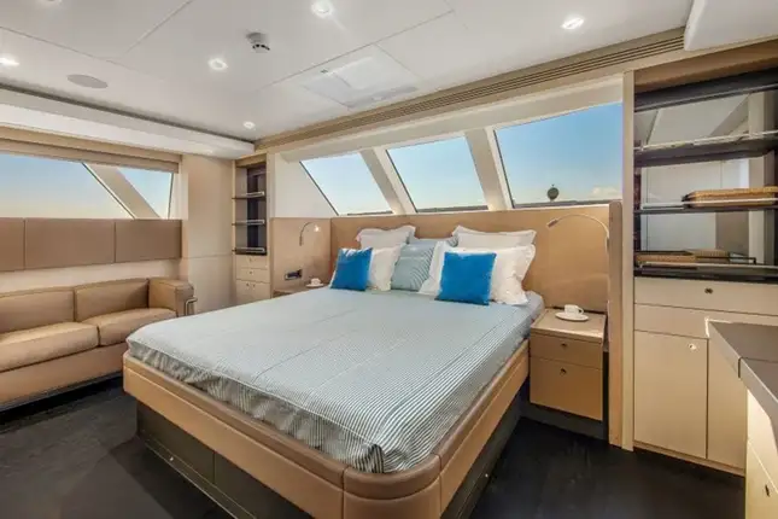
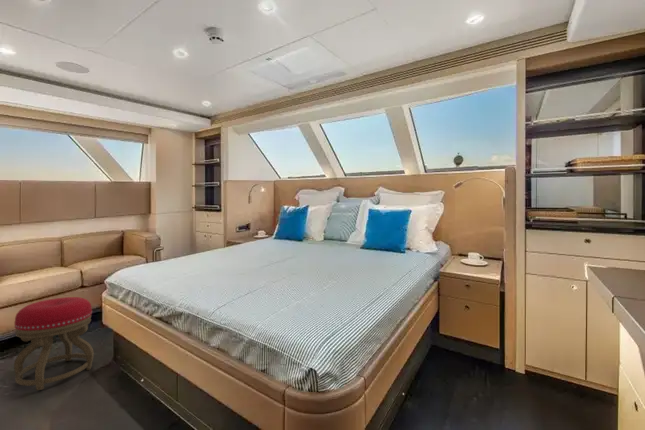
+ stool [13,296,95,391]
